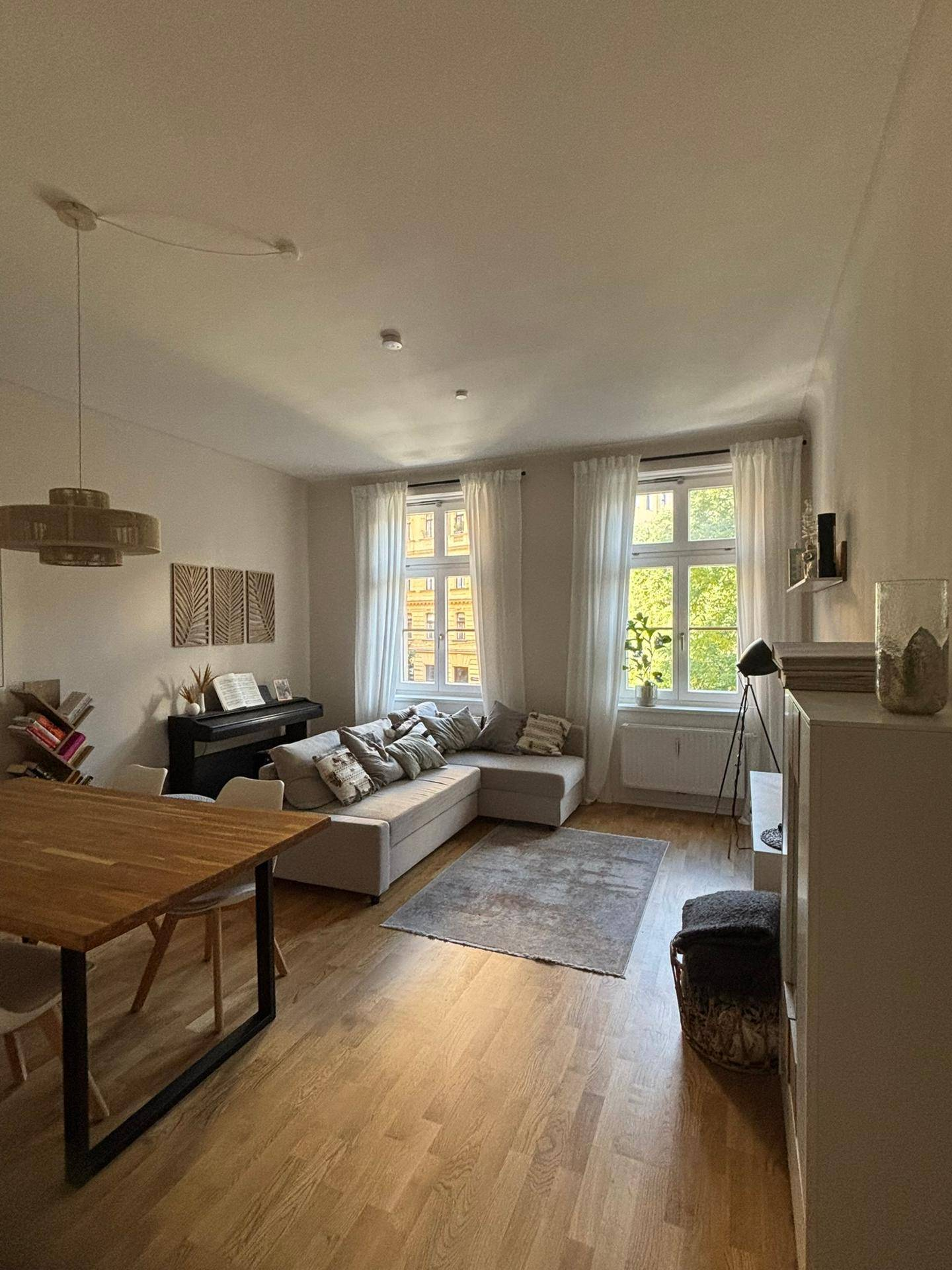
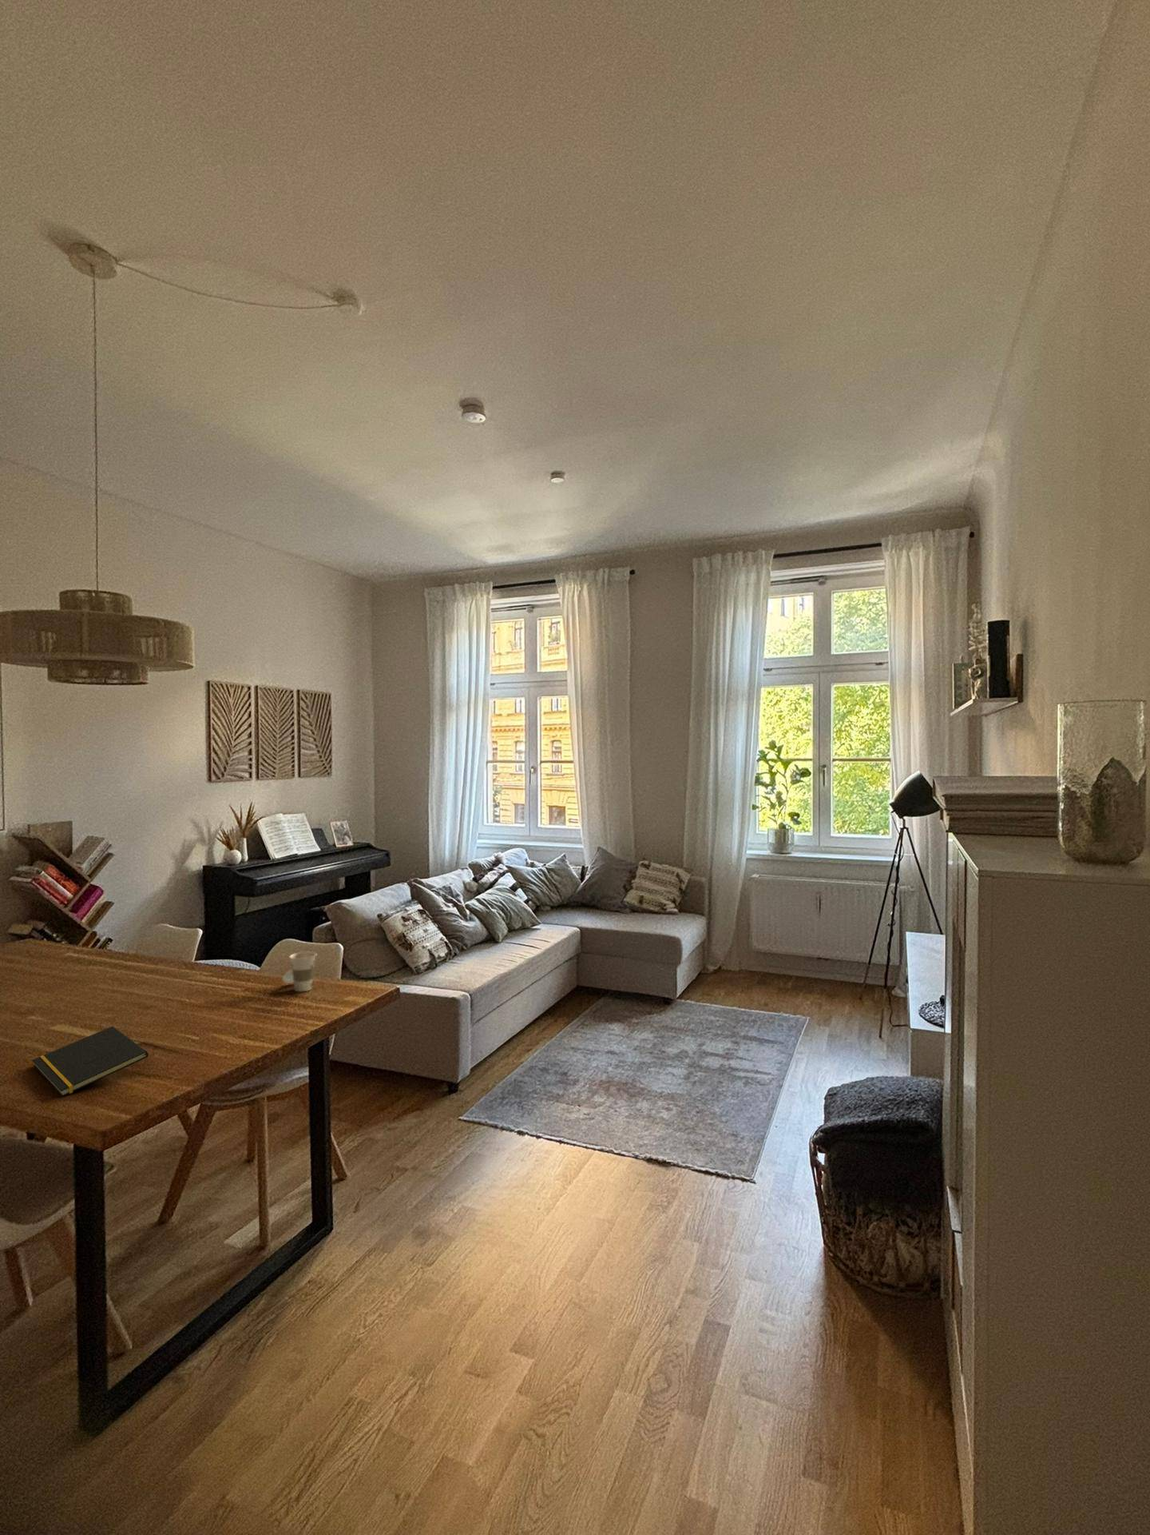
+ cup [281,951,316,994]
+ notepad [31,1026,150,1097]
